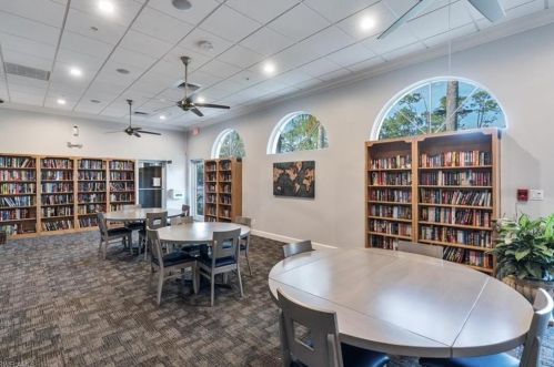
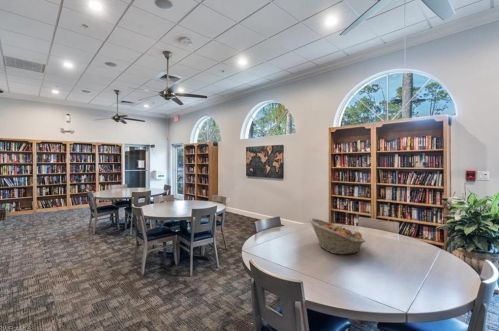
+ fruit basket [308,218,366,256]
